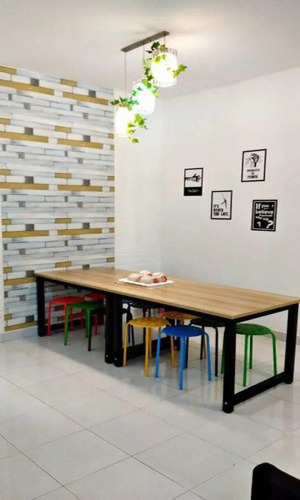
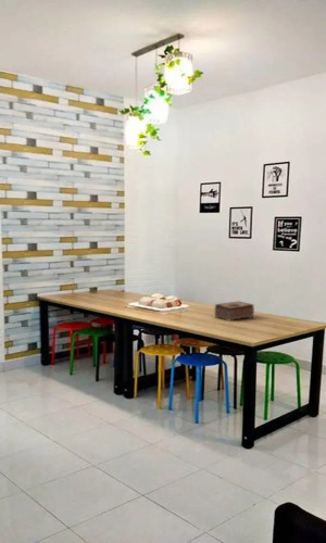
+ tissue box [214,301,255,321]
